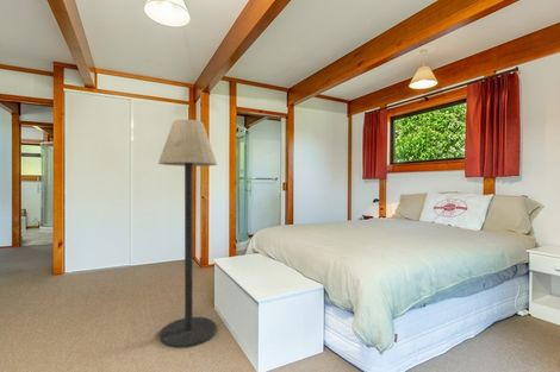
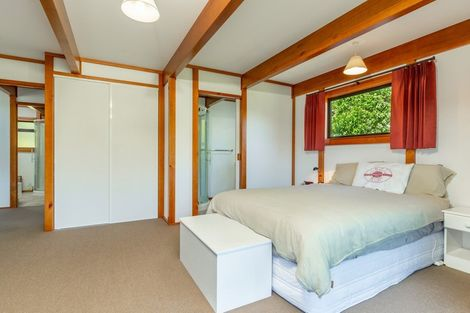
- floor lamp [157,118,218,349]
